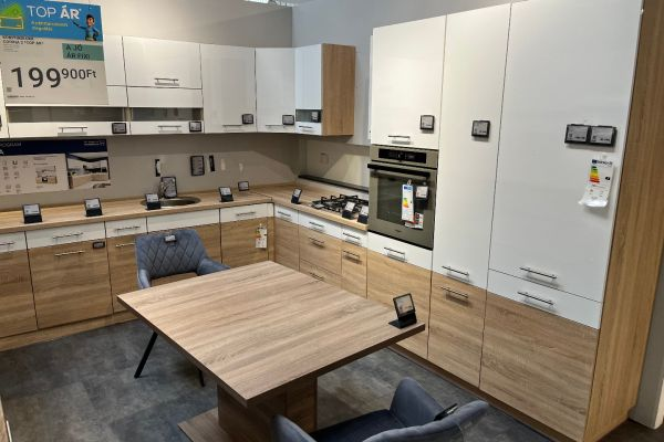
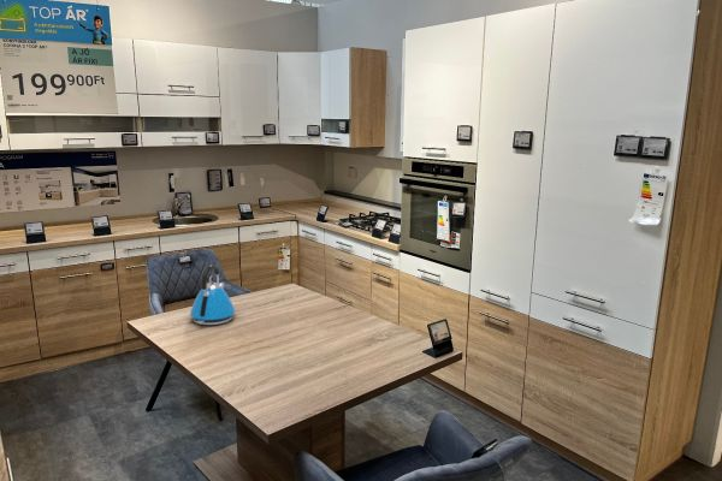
+ kettle [189,263,237,326]
